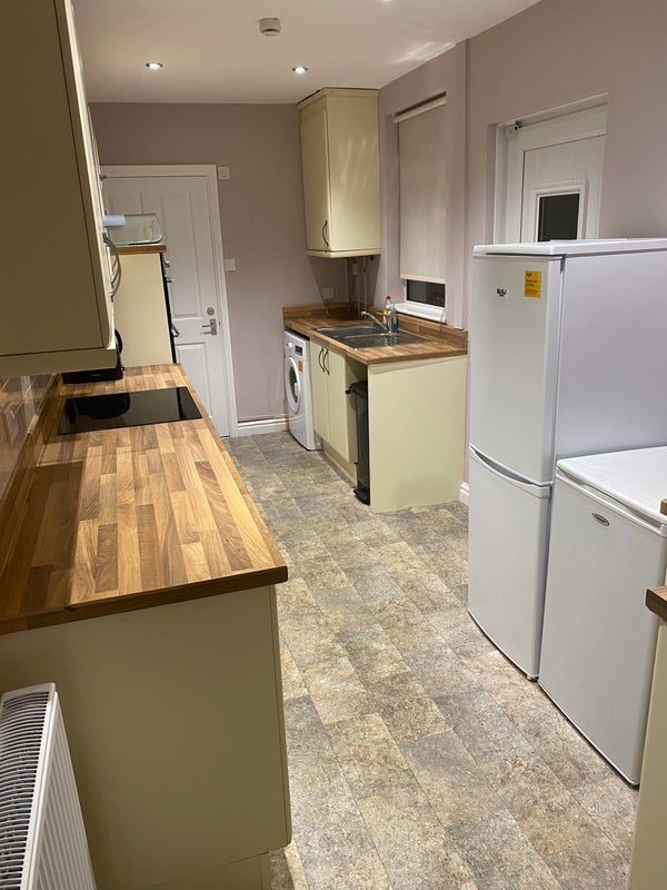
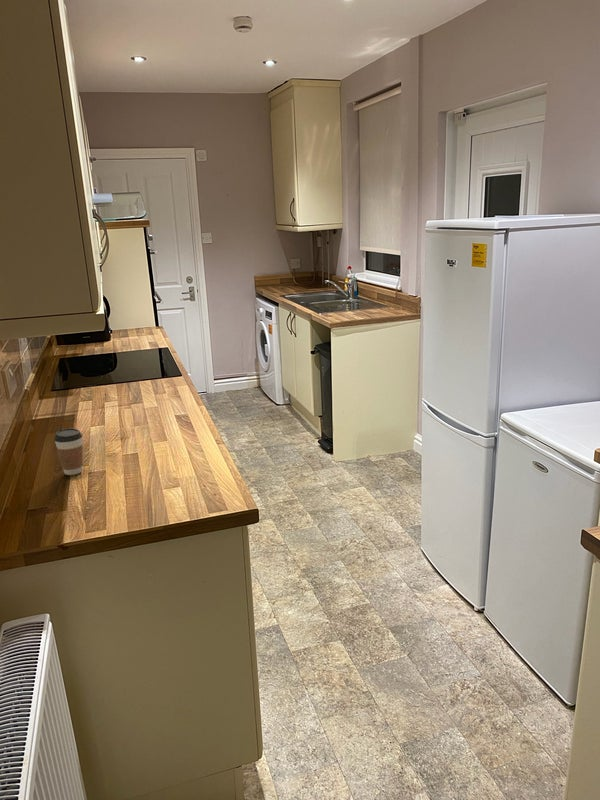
+ coffee cup [53,427,84,476]
